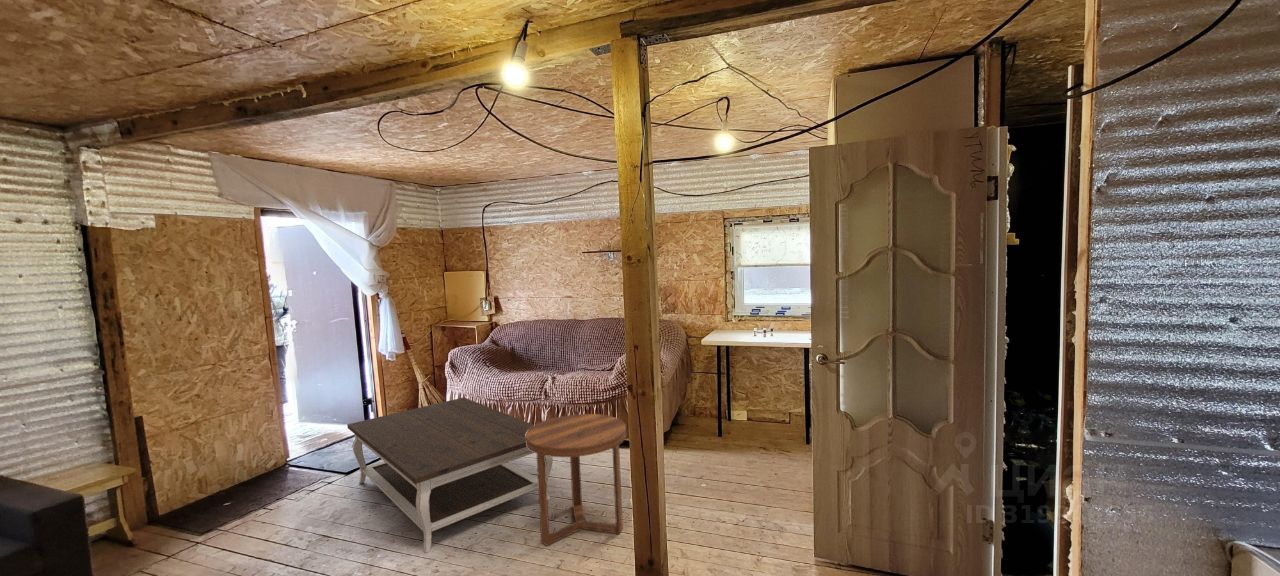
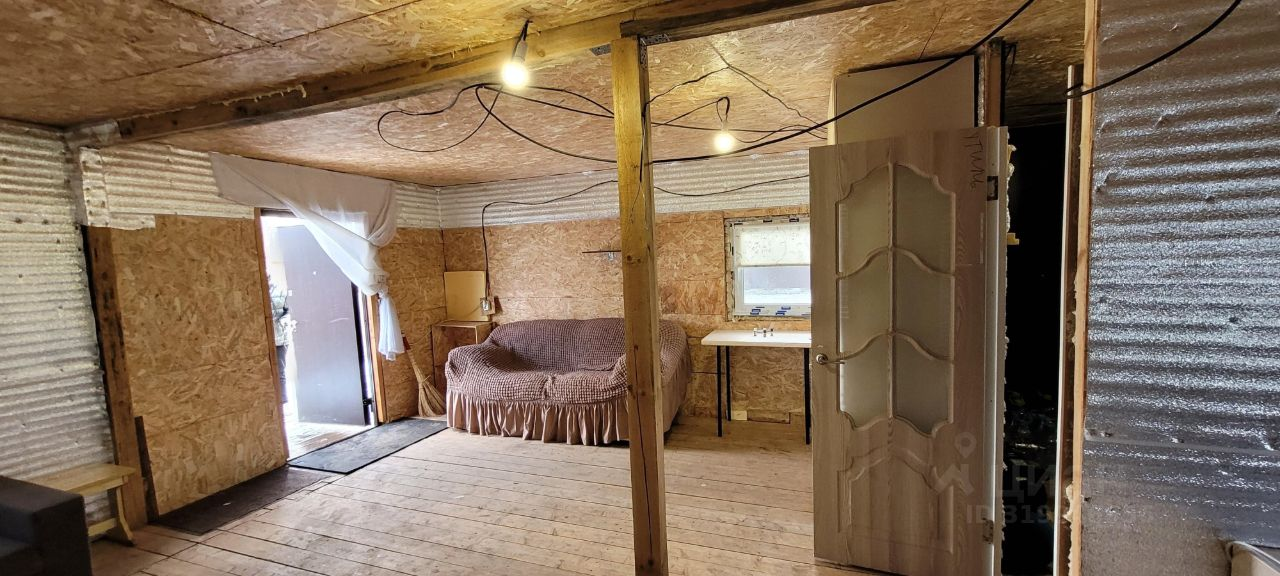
- side table [525,413,627,547]
- coffee table [346,396,554,554]
